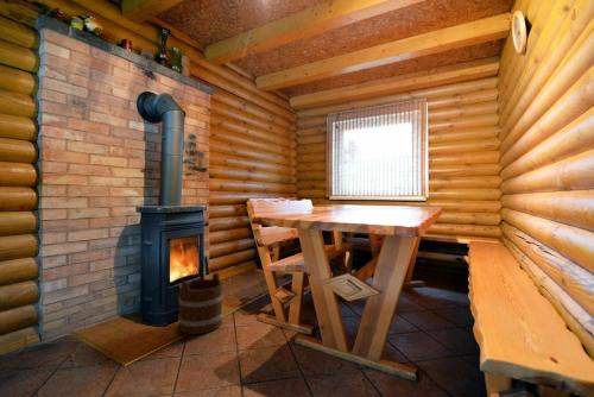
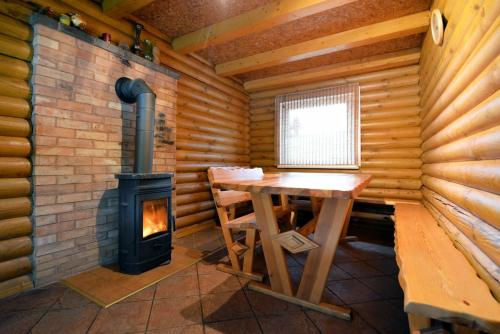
- bucket [177,271,223,335]
